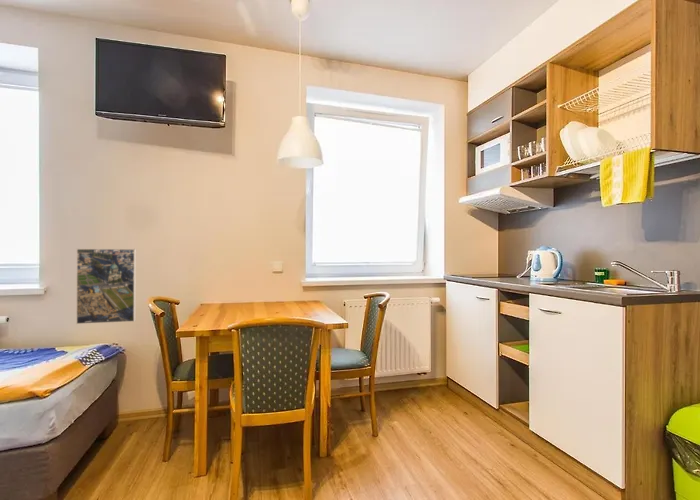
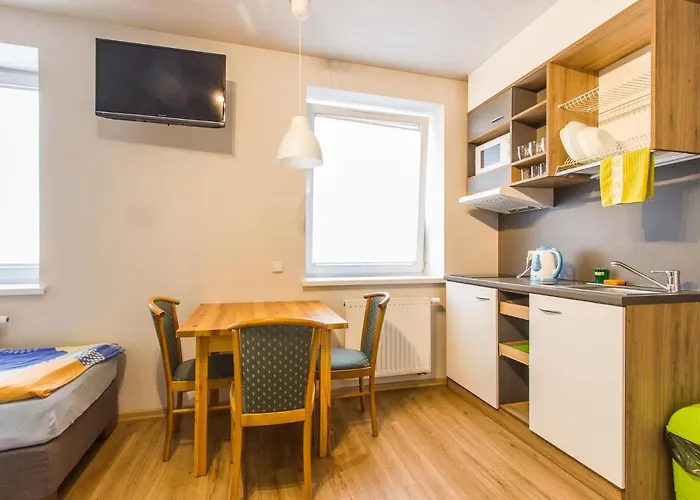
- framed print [75,248,137,325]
